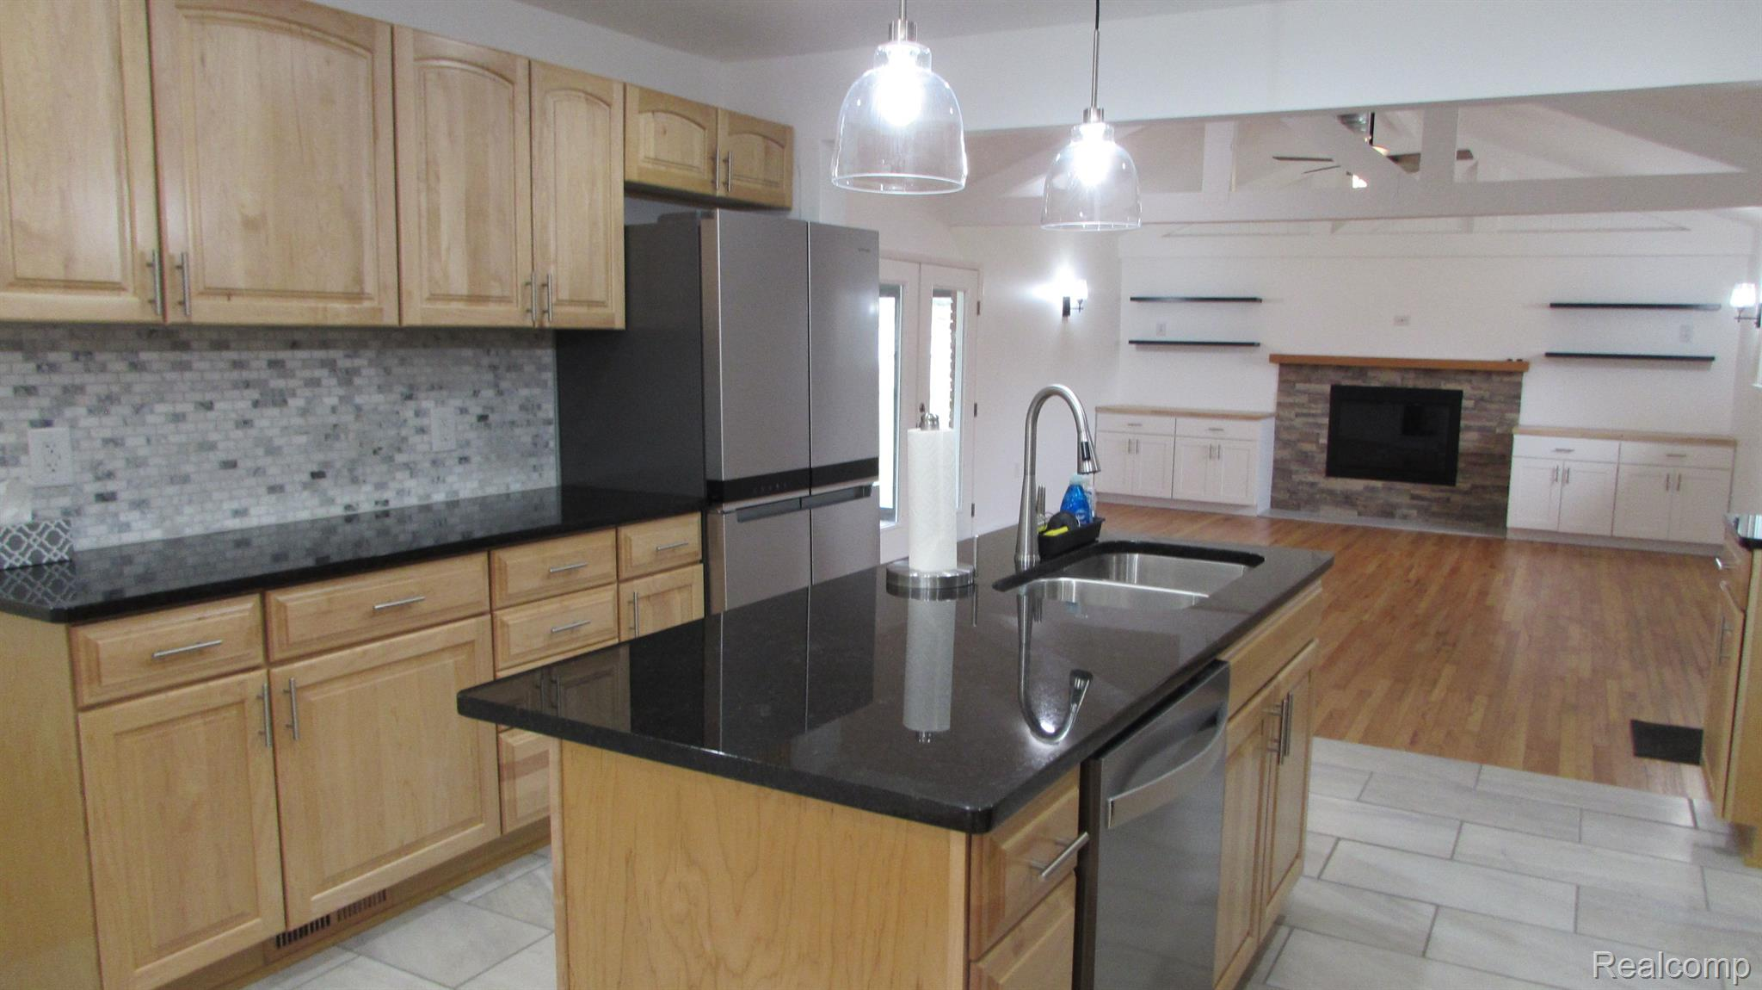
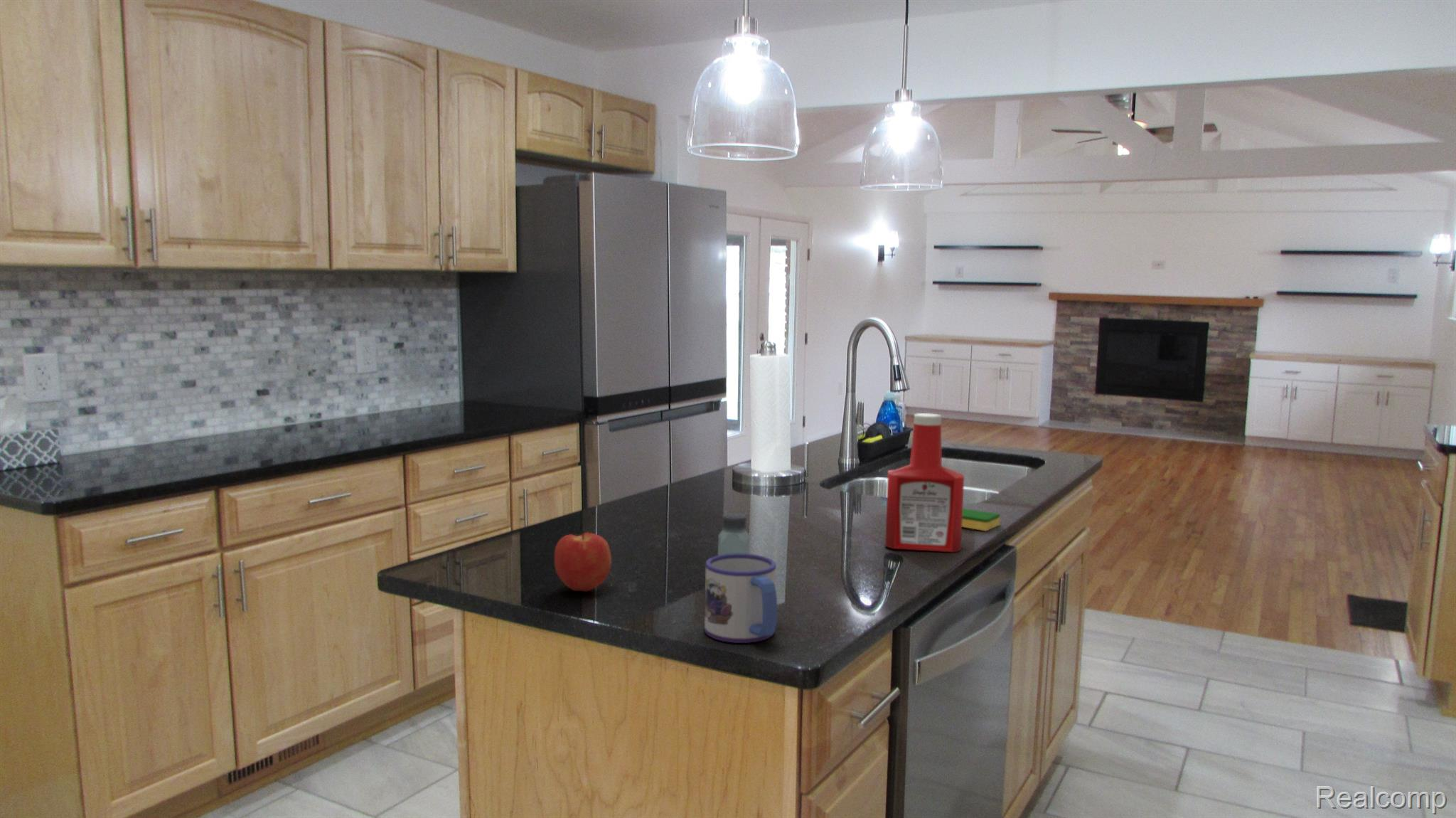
+ mug [704,553,778,644]
+ soap bottle [884,413,965,553]
+ apple [554,531,612,593]
+ saltshaker [717,512,751,556]
+ dish sponge [962,508,1001,532]
